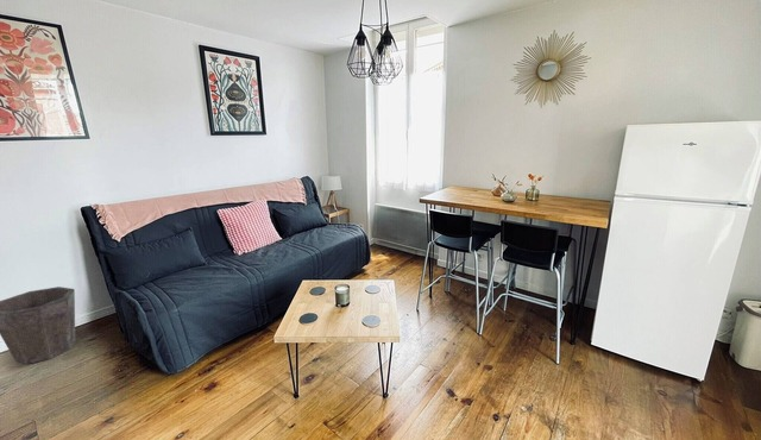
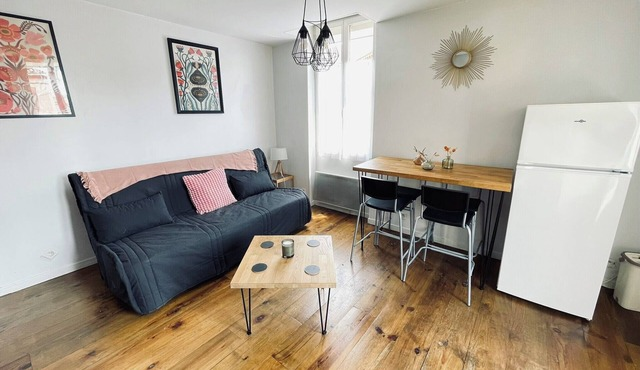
- waste bin [0,285,76,365]
